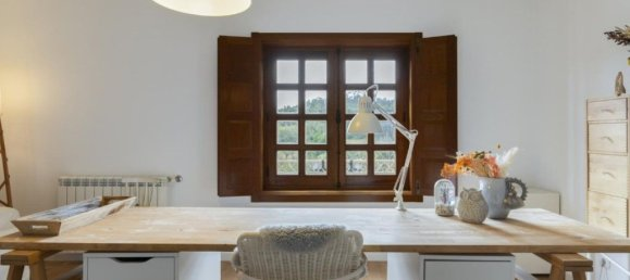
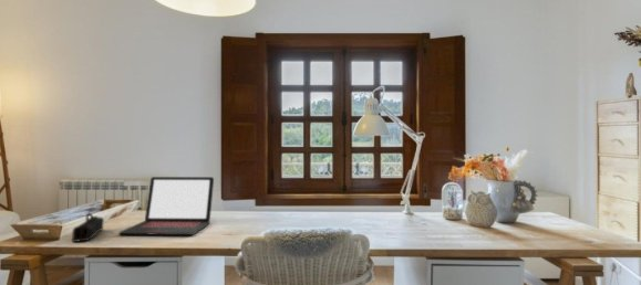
+ laptop [117,176,215,236]
+ pencil case [71,212,105,243]
